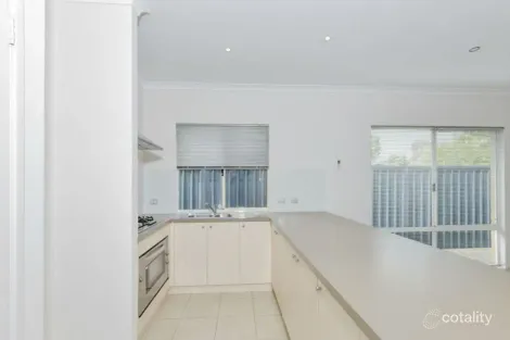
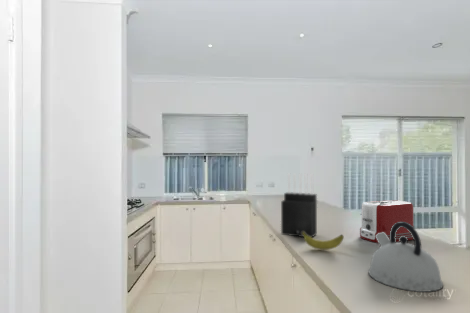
+ toaster [359,199,415,244]
+ knife block [280,172,318,238]
+ banana [302,232,345,251]
+ kettle [368,222,444,293]
